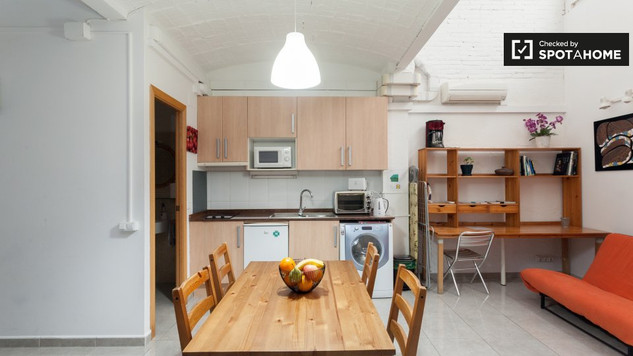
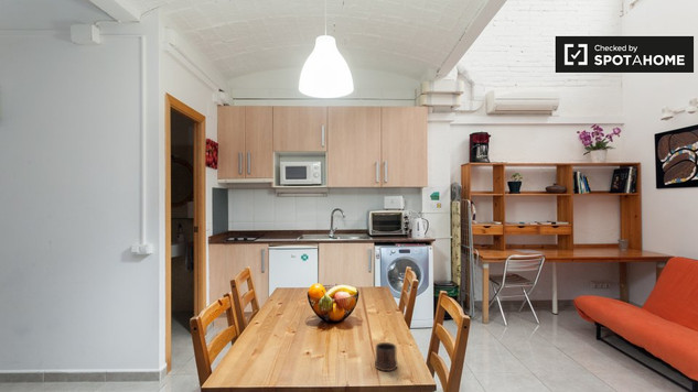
+ mug [374,341,398,372]
